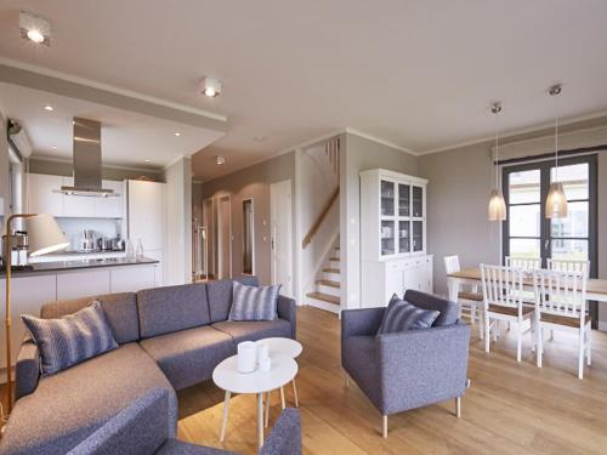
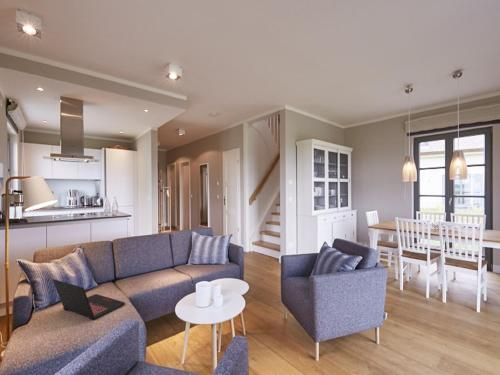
+ laptop [52,278,126,321]
